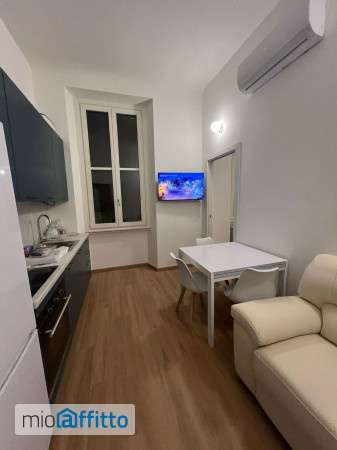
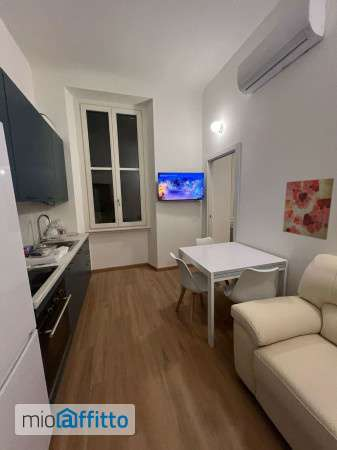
+ wall art [282,177,335,241]
